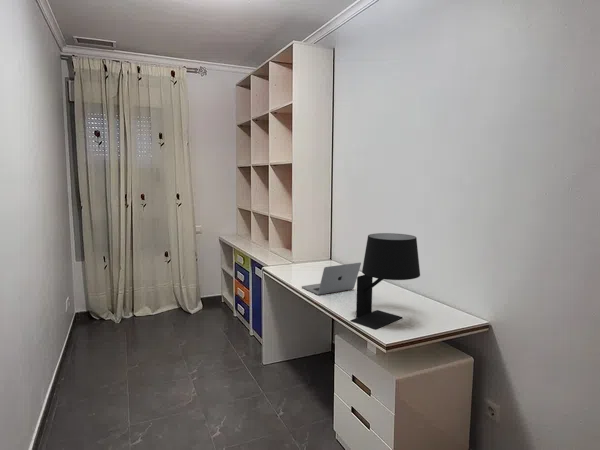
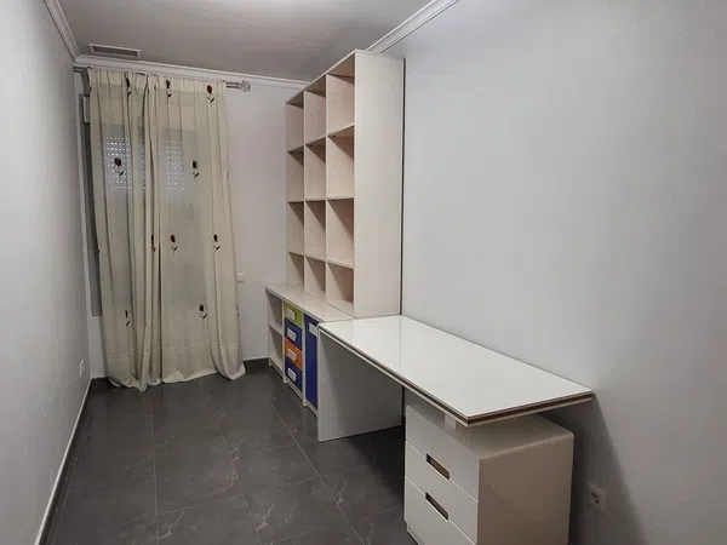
- table lamp [349,232,421,330]
- laptop [301,262,362,296]
